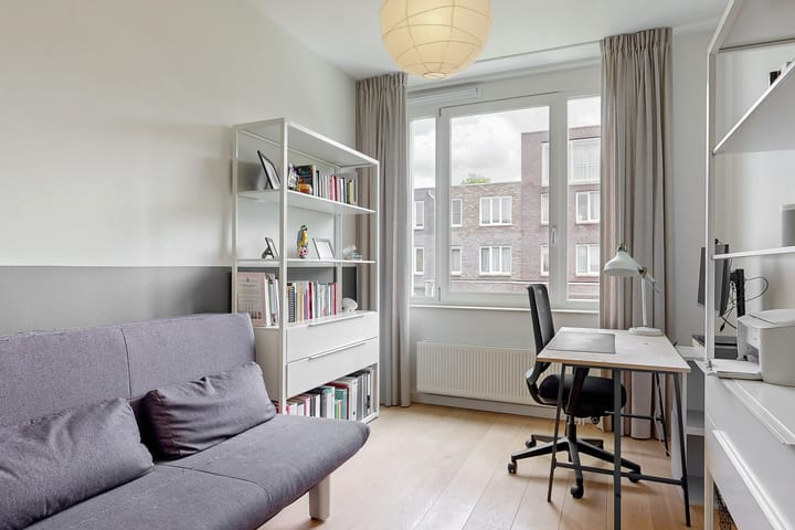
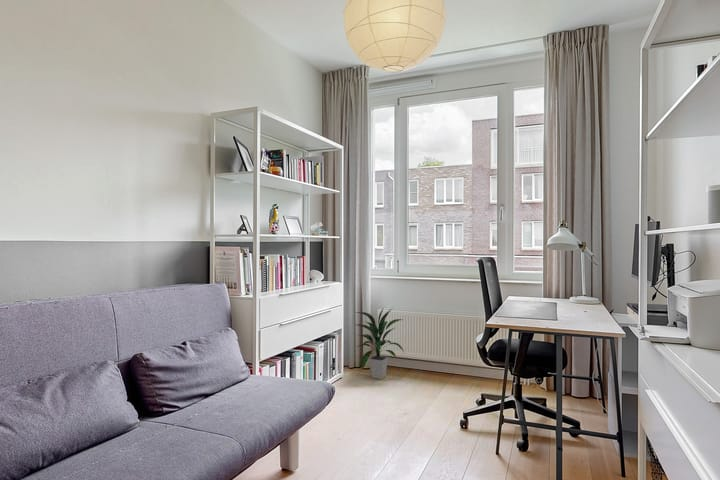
+ indoor plant [355,305,406,380]
